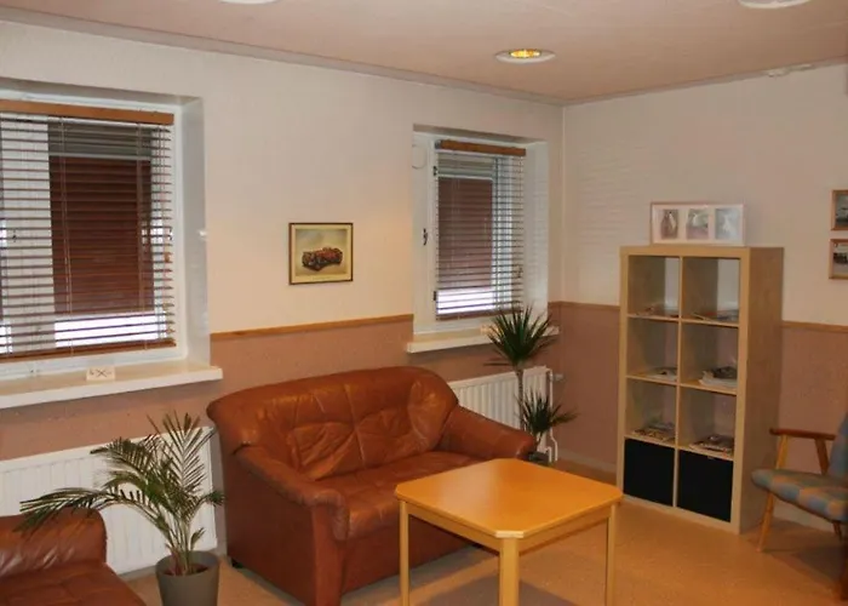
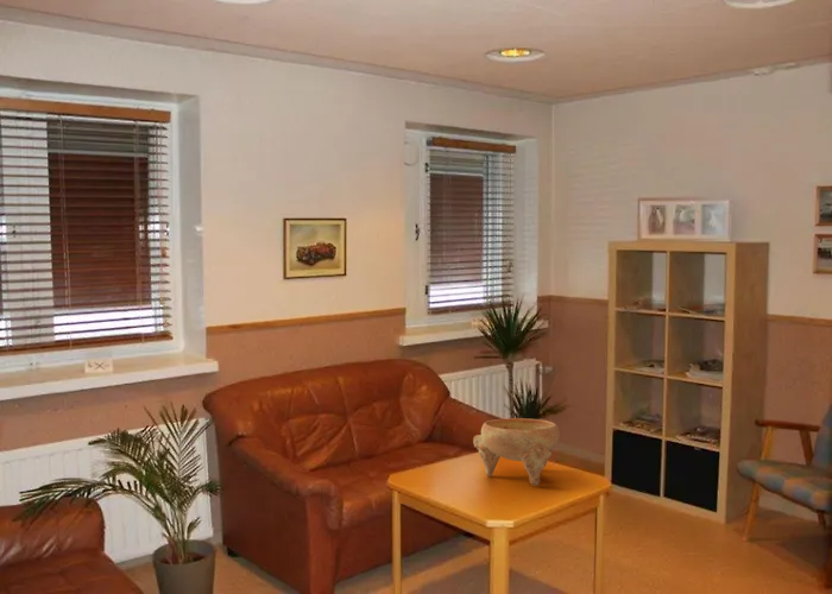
+ decorative bowl [472,417,561,487]
